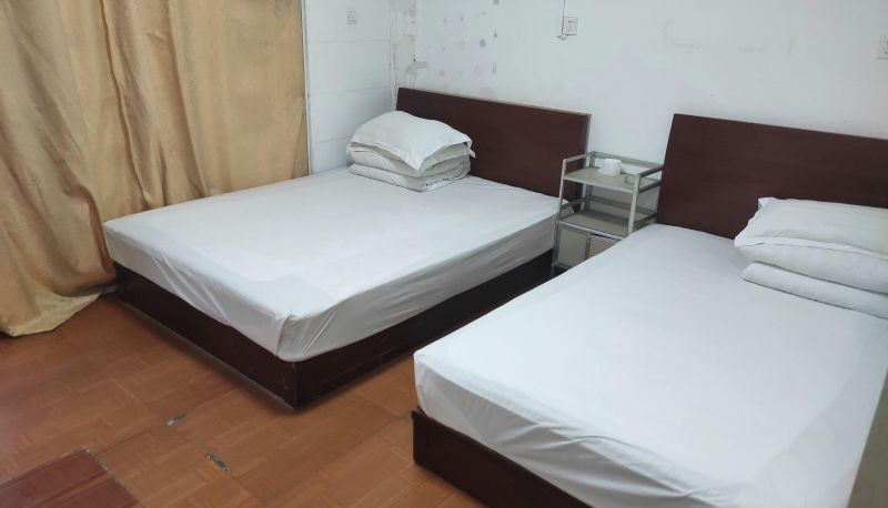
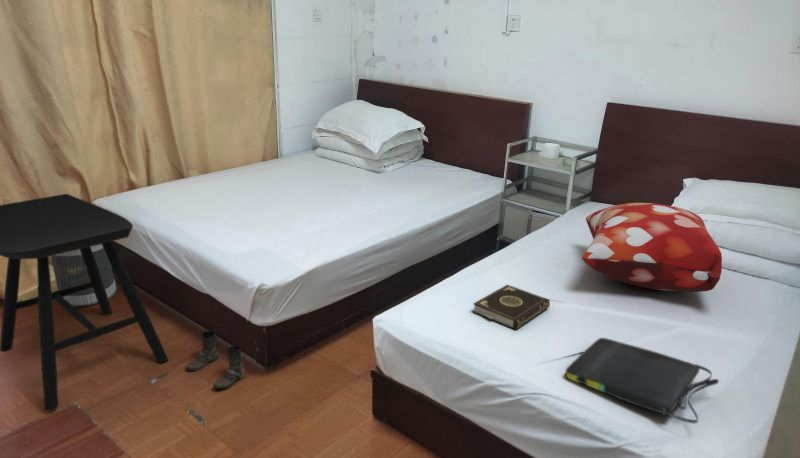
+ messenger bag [565,337,720,424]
+ stool [0,193,169,411]
+ decorative pillow [581,202,723,293]
+ book [472,284,551,331]
+ boots [185,330,246,390]
+ wastebasket [50,244,117,307]
